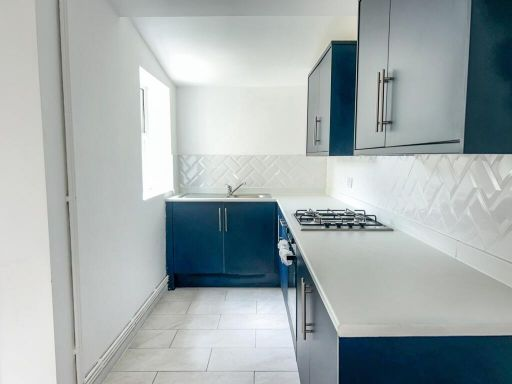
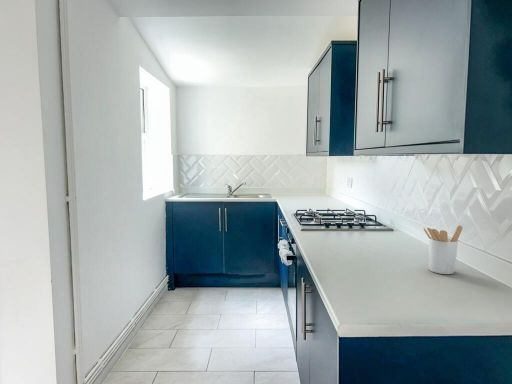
+ utensil holder [422,224,463,275]
